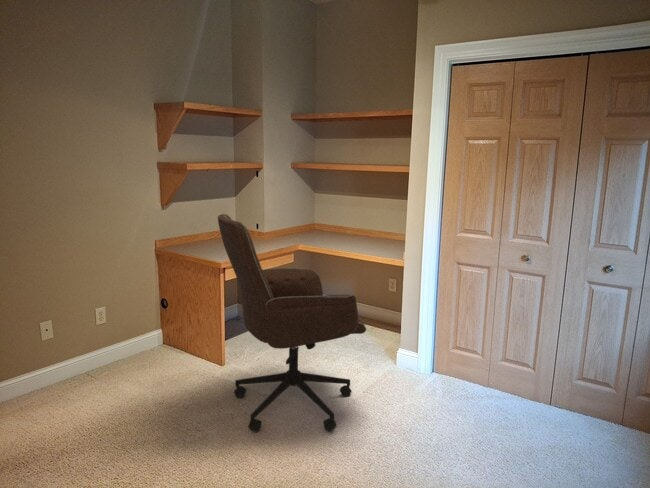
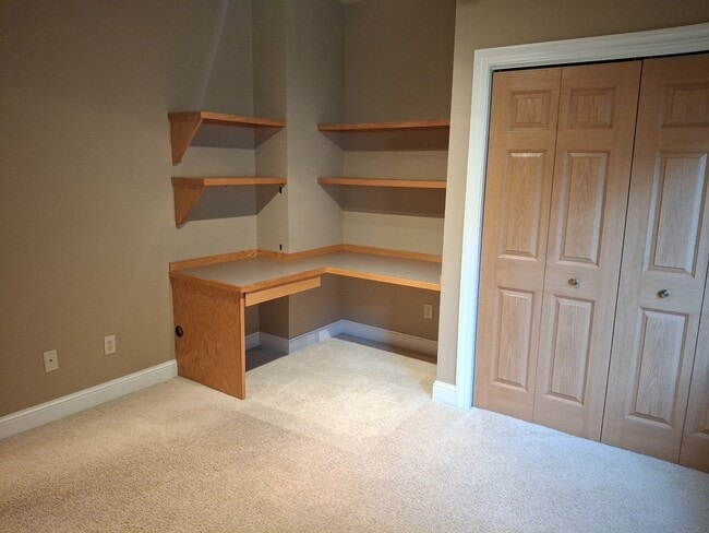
- office chair [217,213,367,433]
